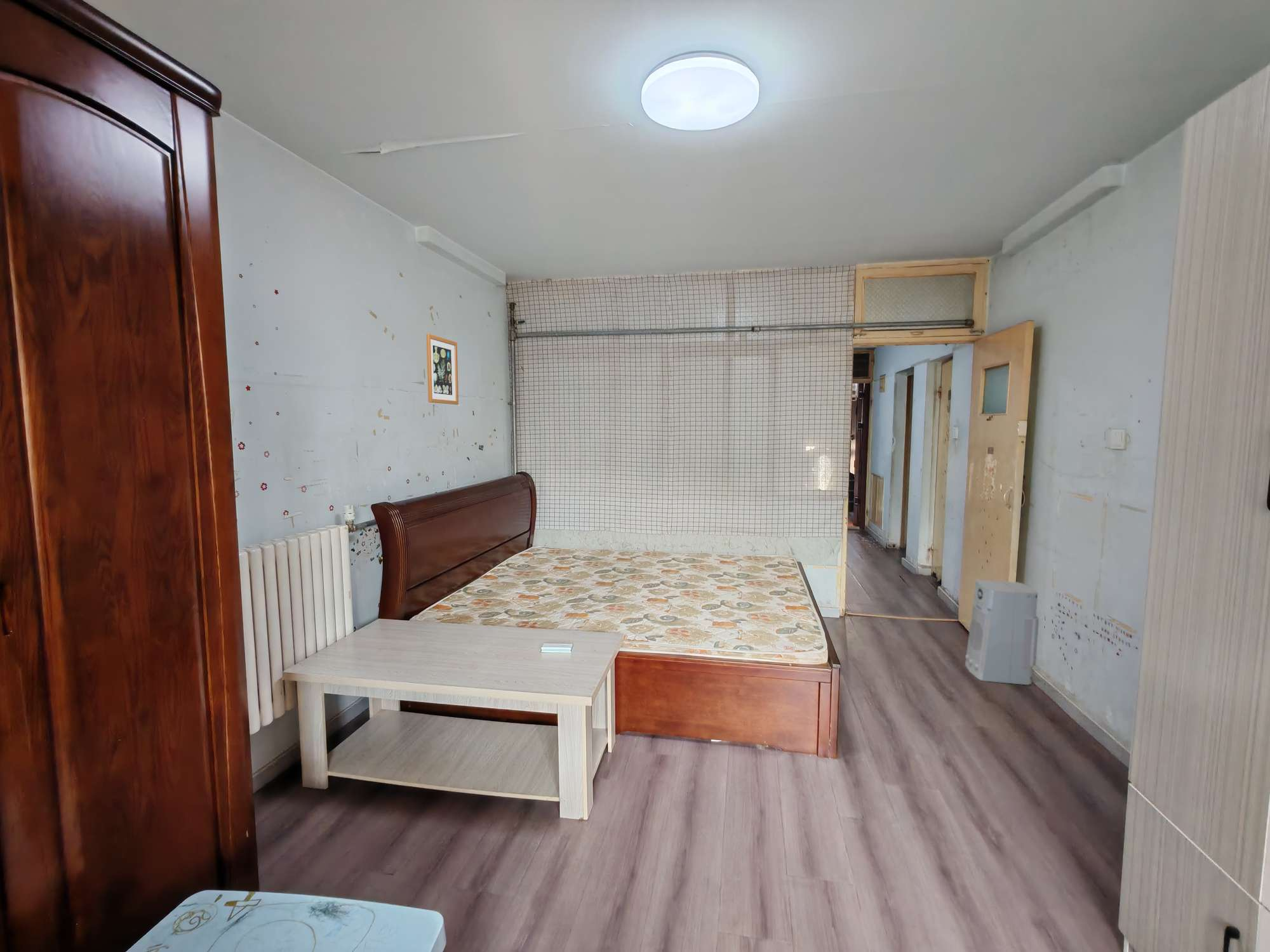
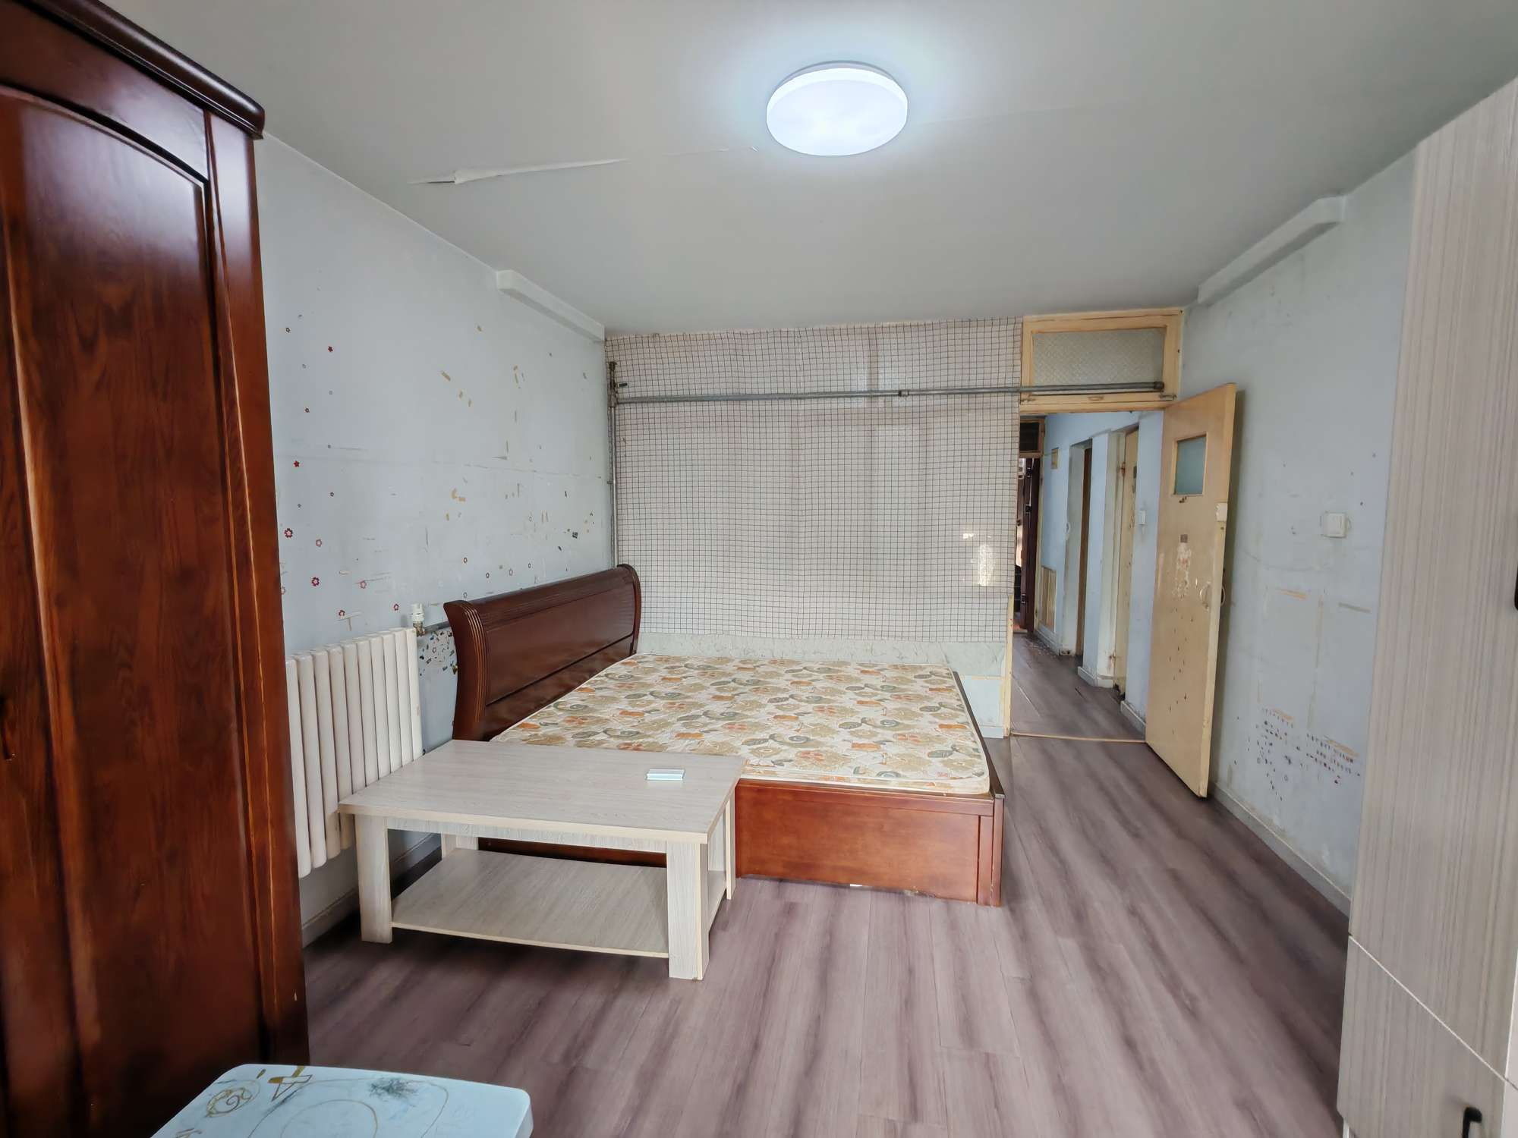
- air purifier [965,579,1039,685]
- wall art [426,333,459,405]
